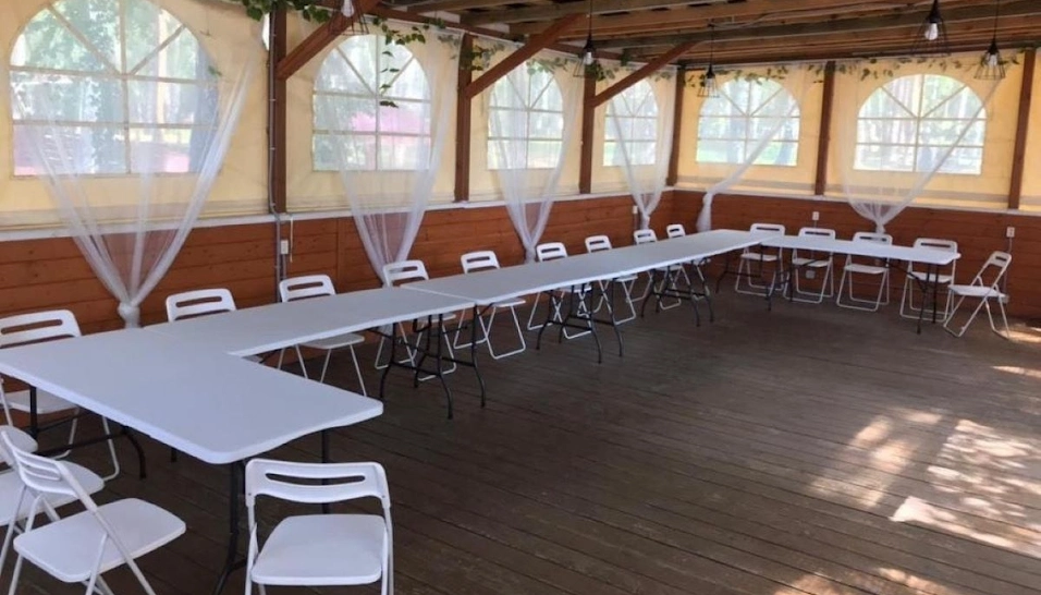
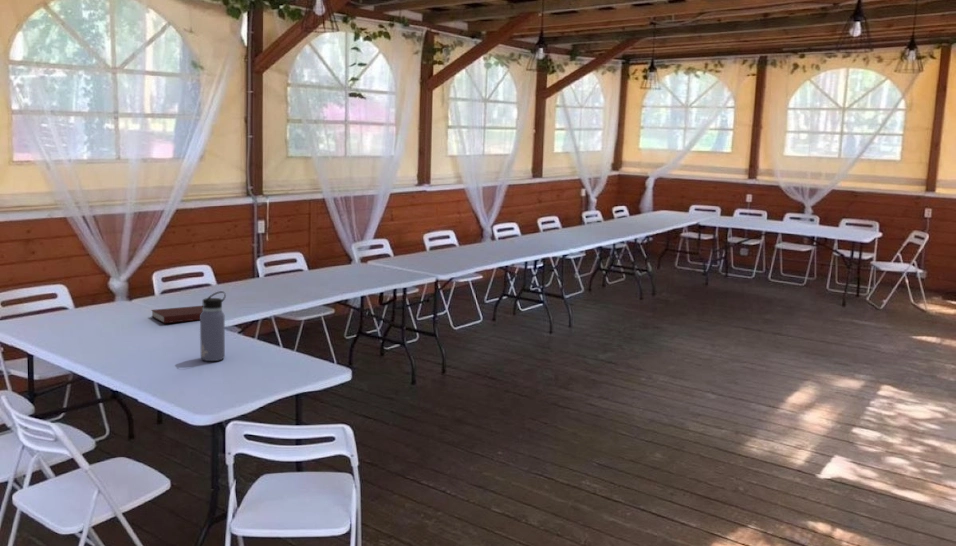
+ notebook [150,305,203,324]
+ water bottle [199,290,227,362]
